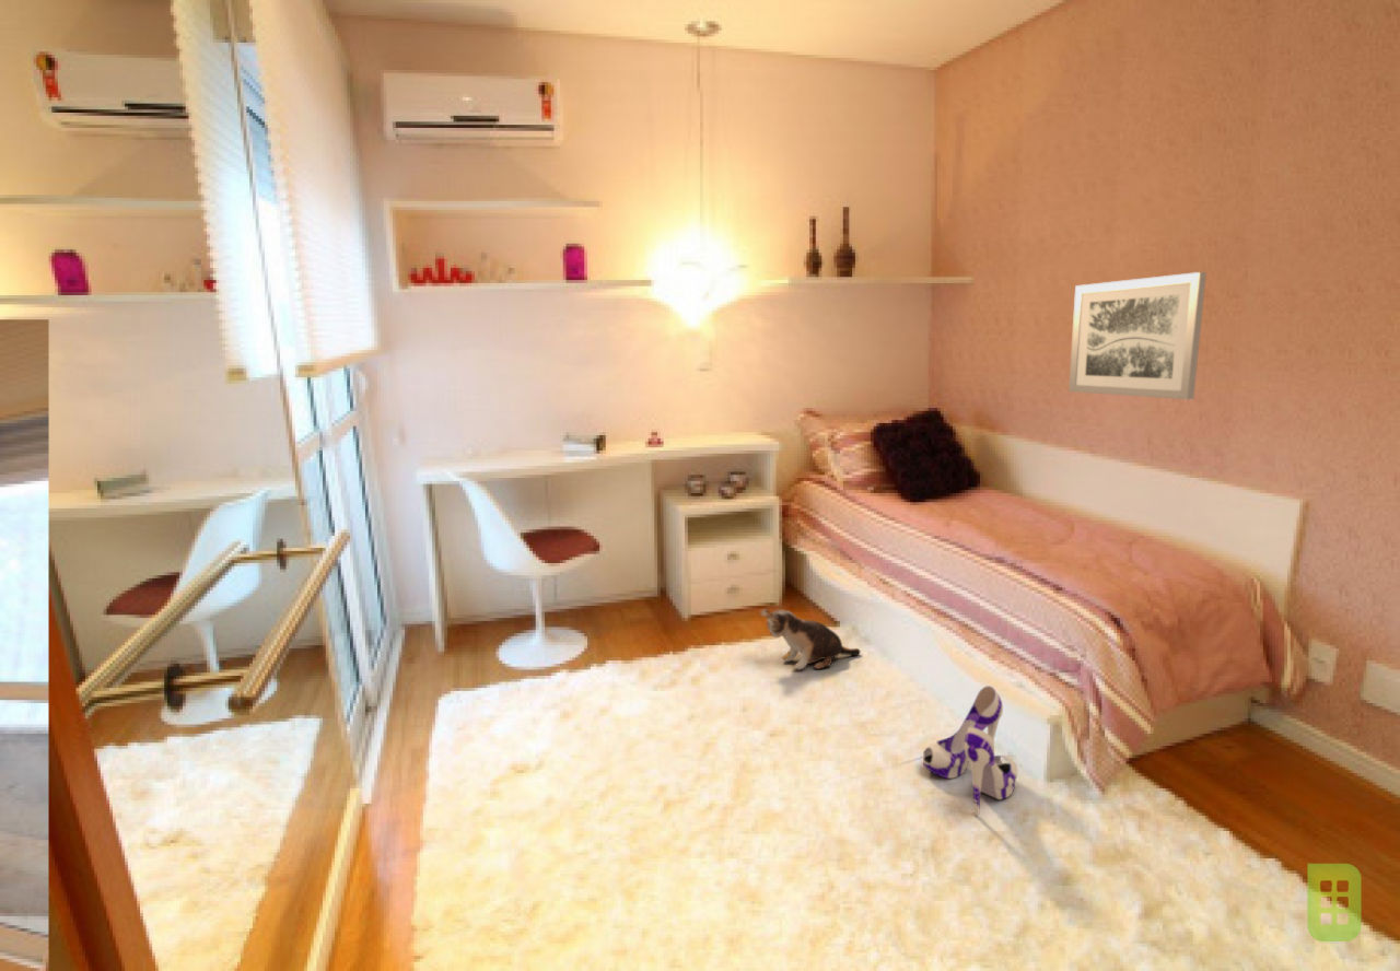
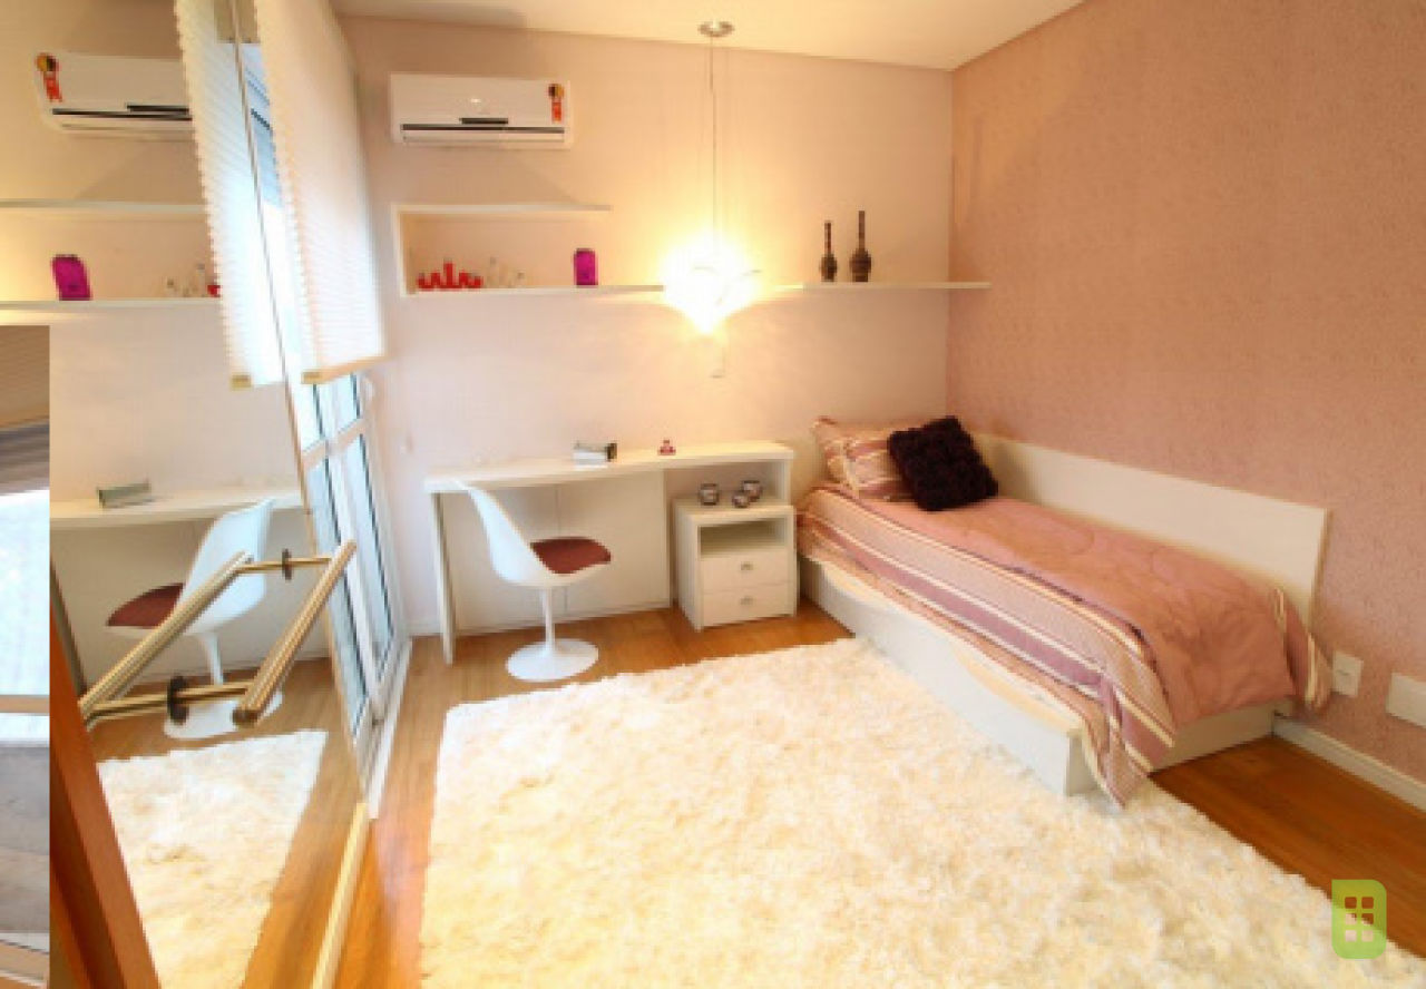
- wall art [1068,271,1208,400]
- shoe [922,685,1018,816]
- plush toy [759,608,862,670]
